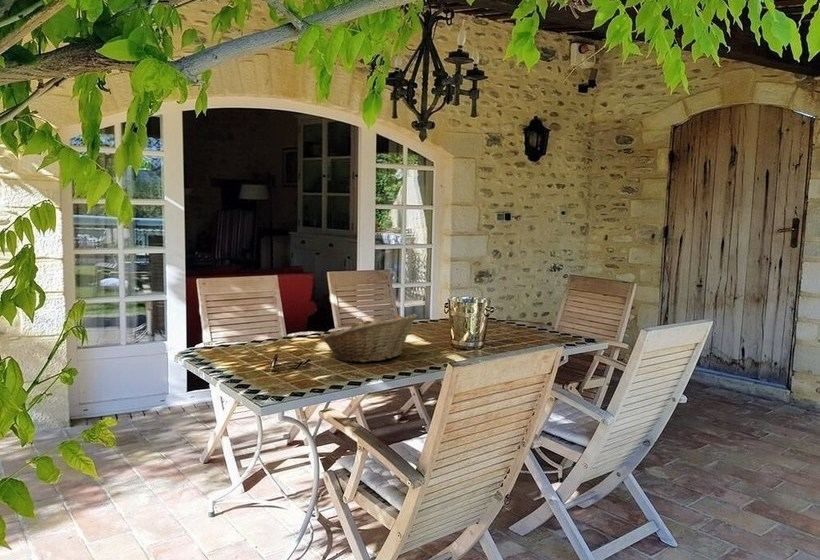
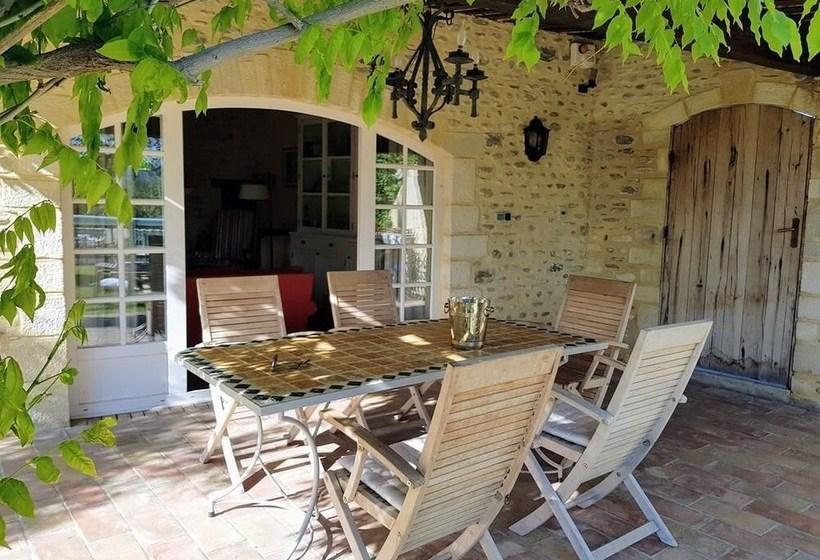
- fruit basket [322,313,418,363]
